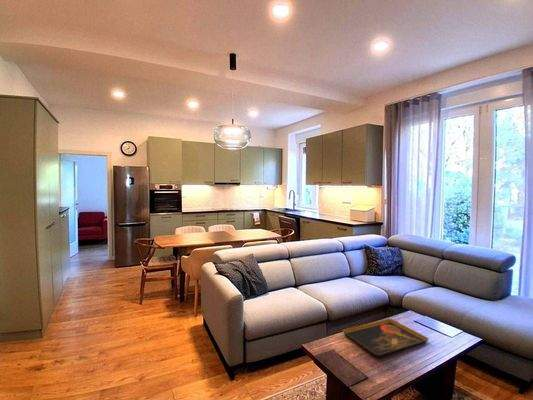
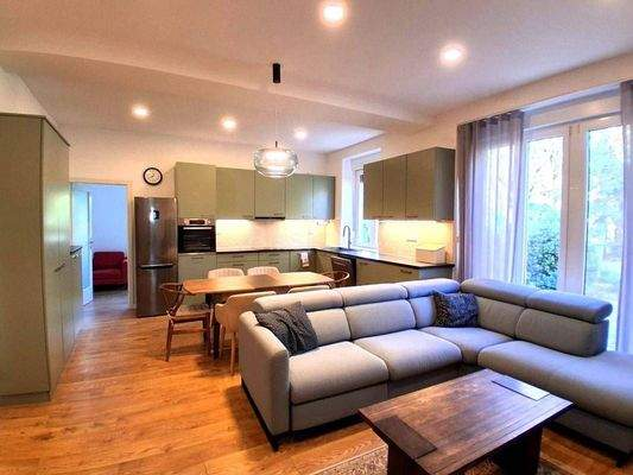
- decorative tray [342,318,430,358]
